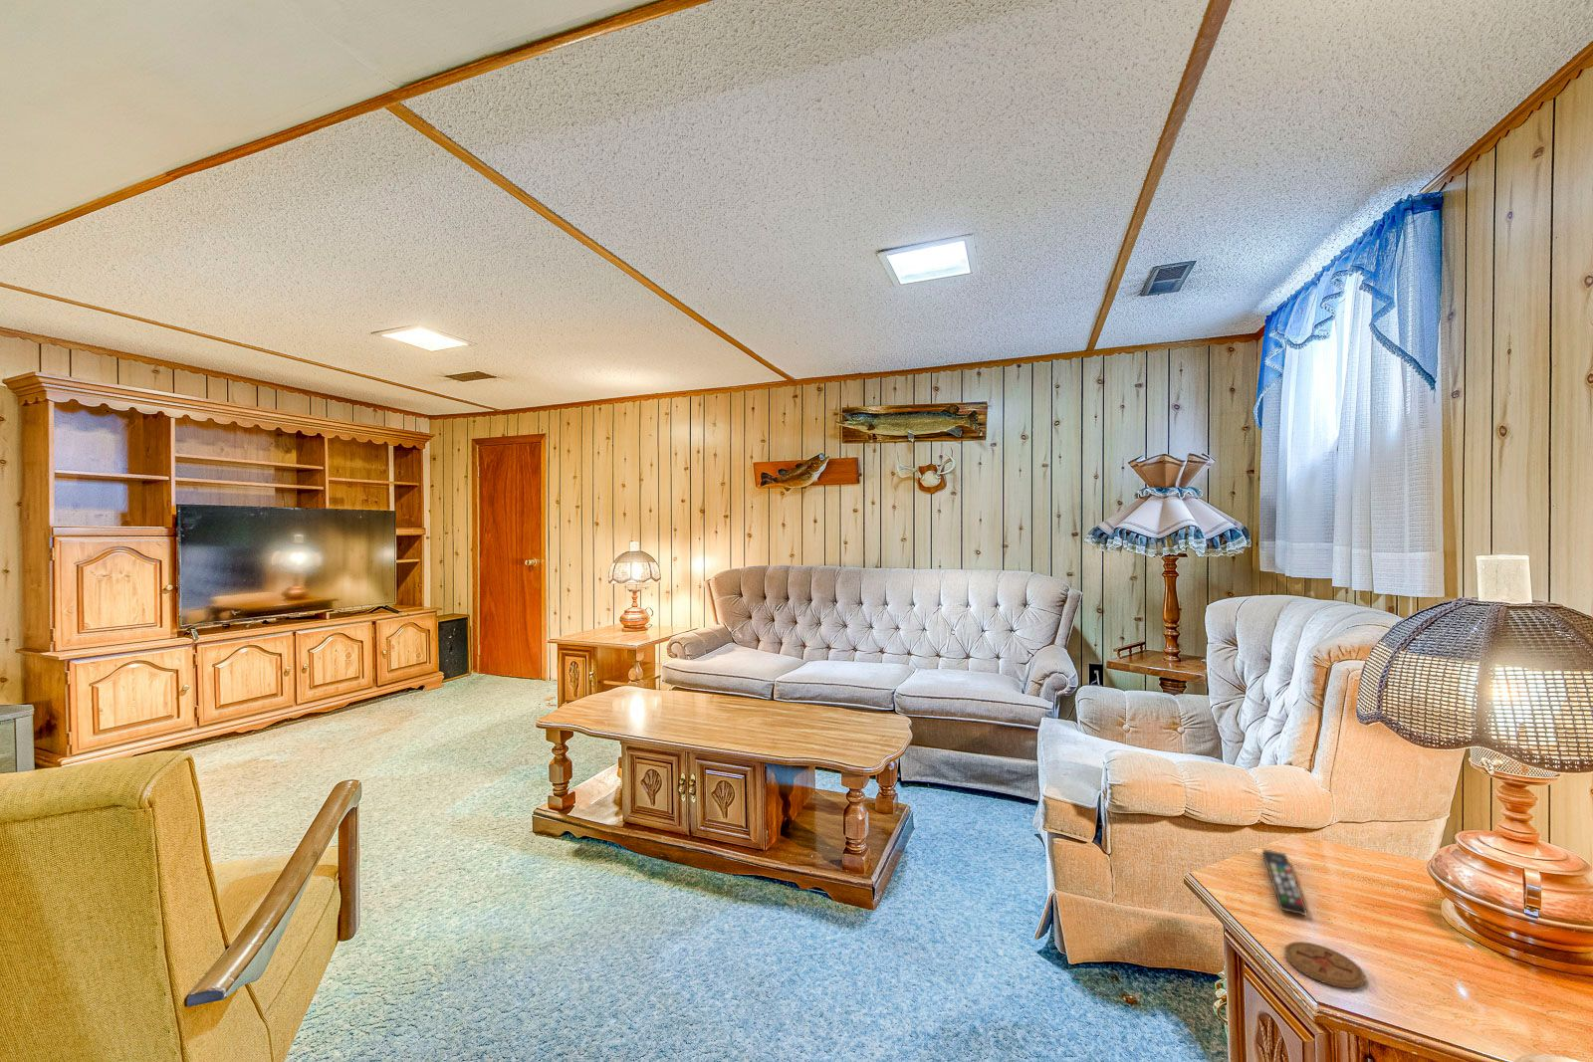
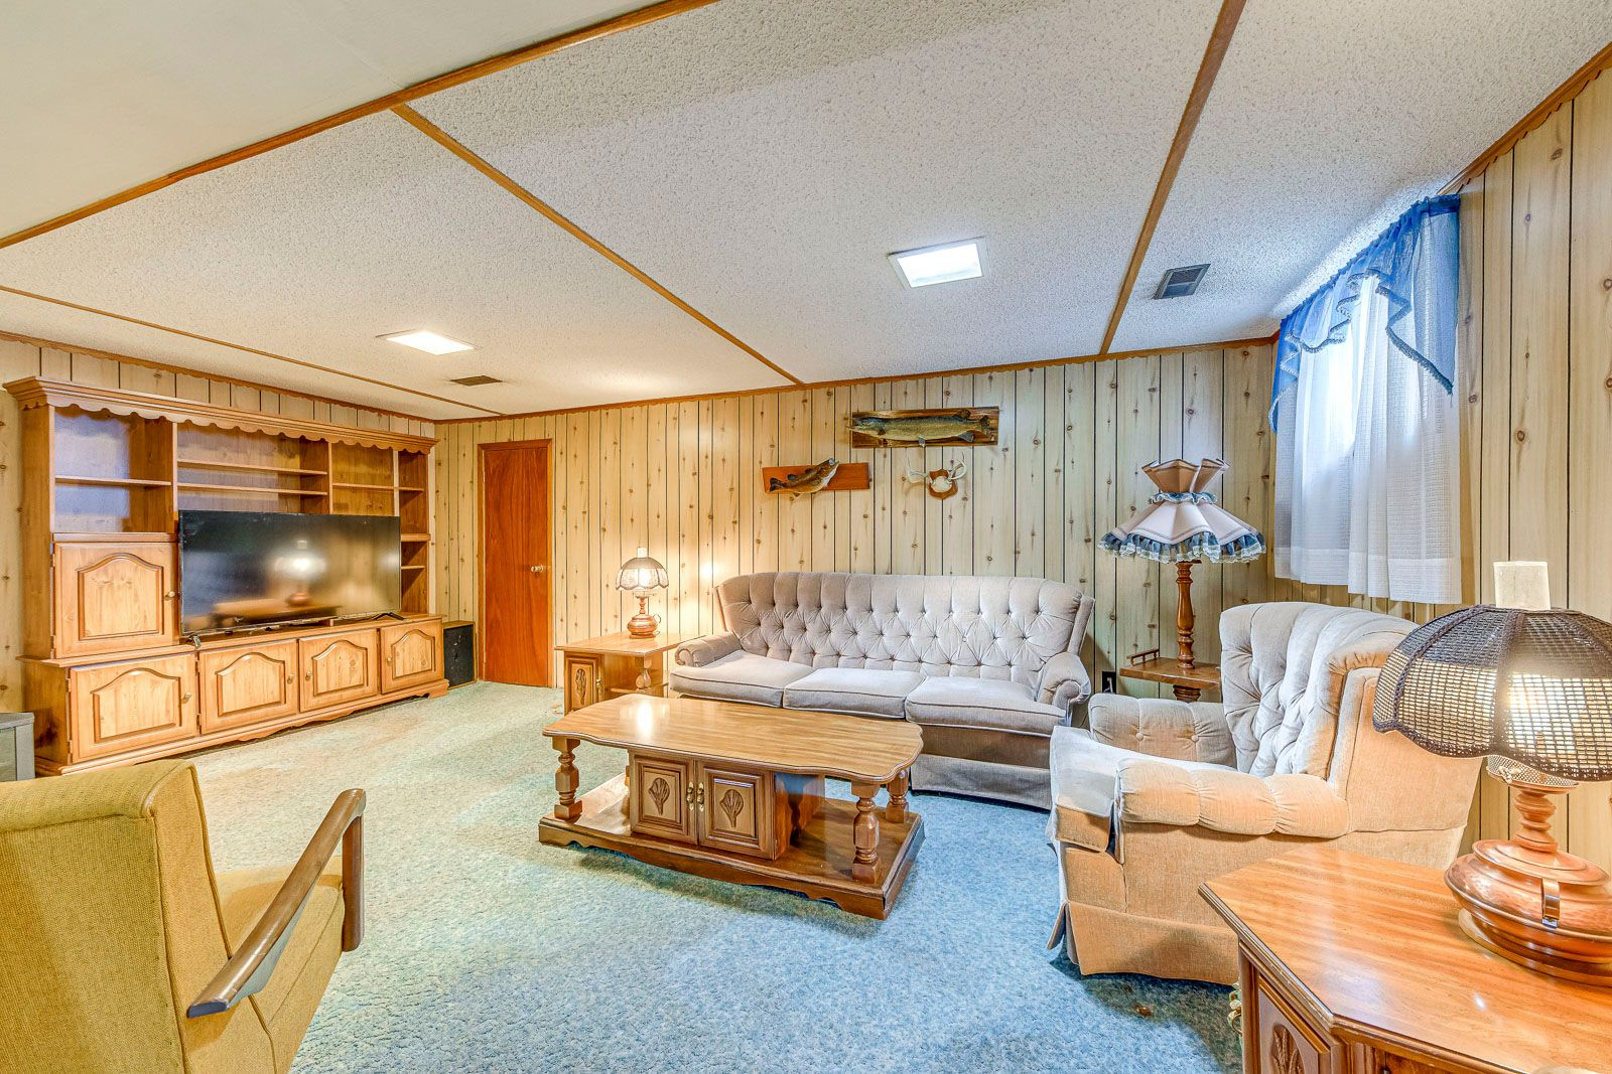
- coaster [1284,941,1365,990]
- remote control [1261,847,1309,916]
